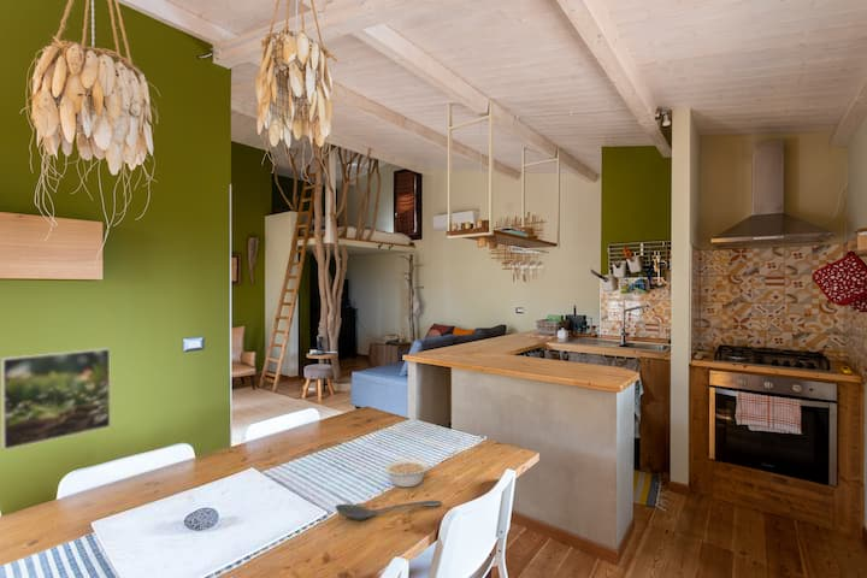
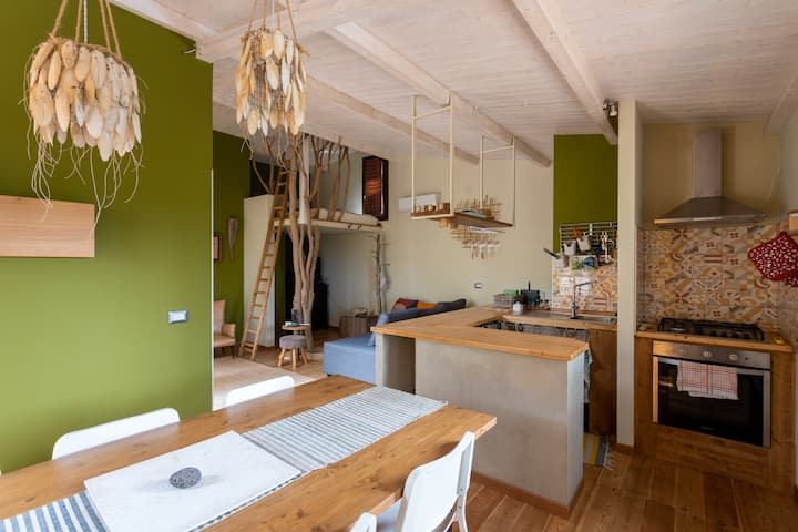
- stirrer [335,500,443,521]
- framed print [0,347,112,452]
- legume [384,458,437,489]
